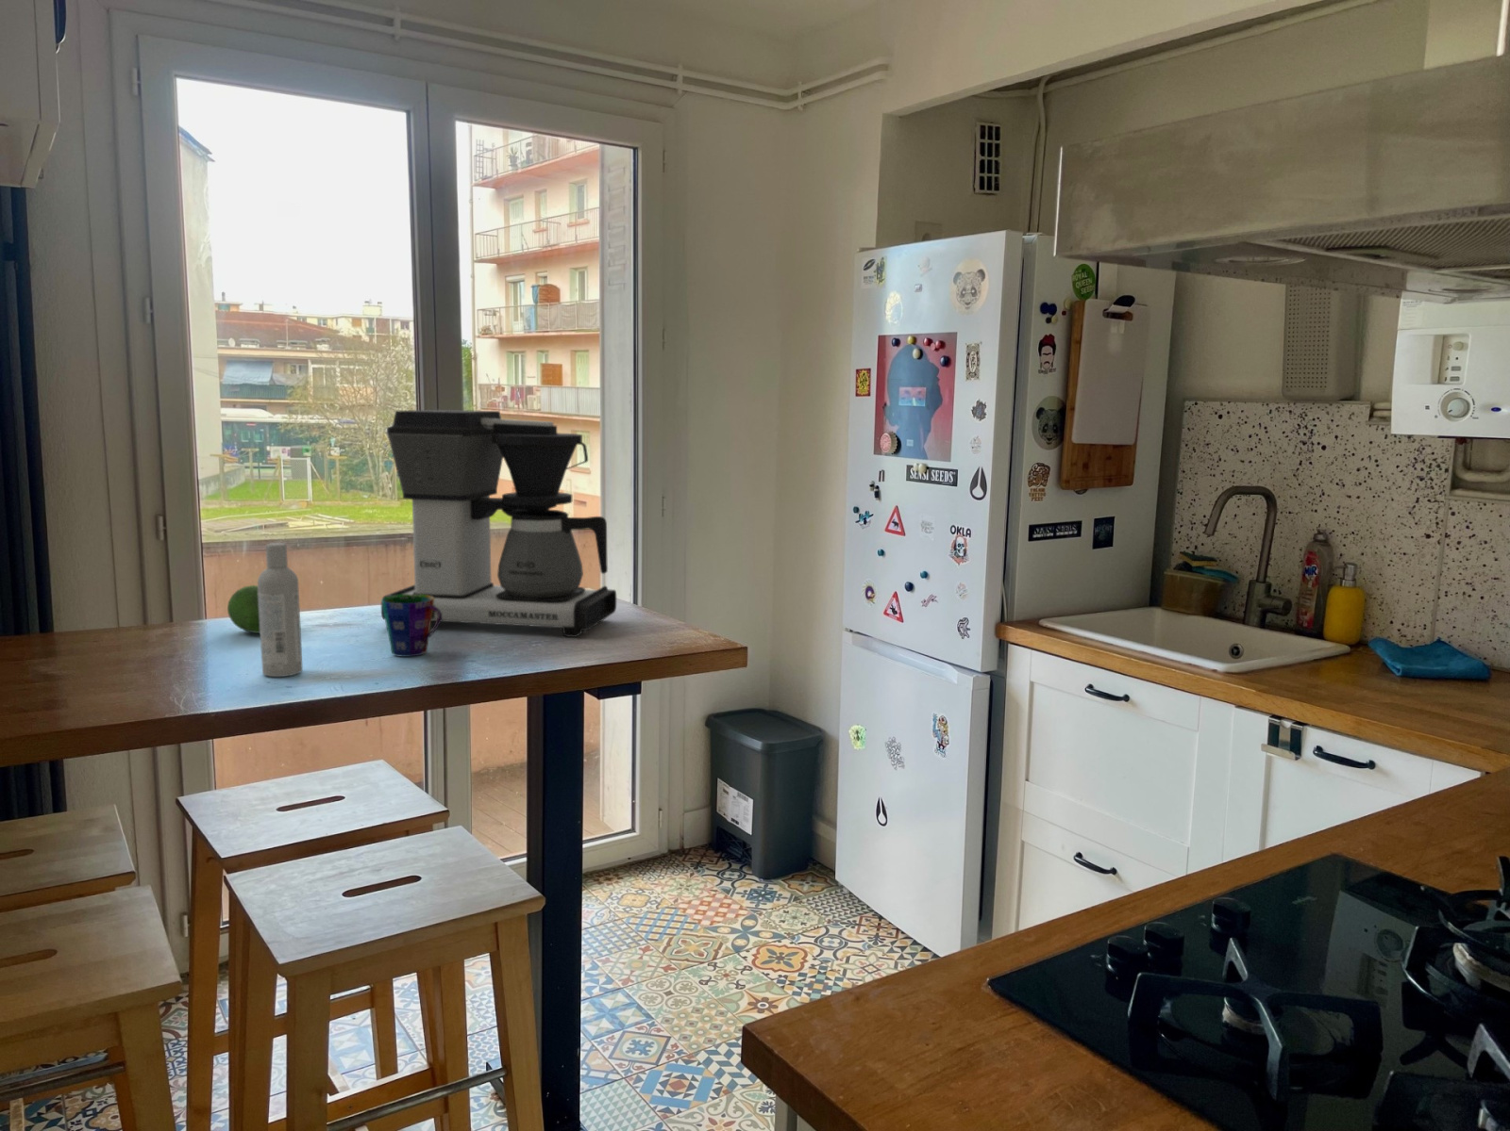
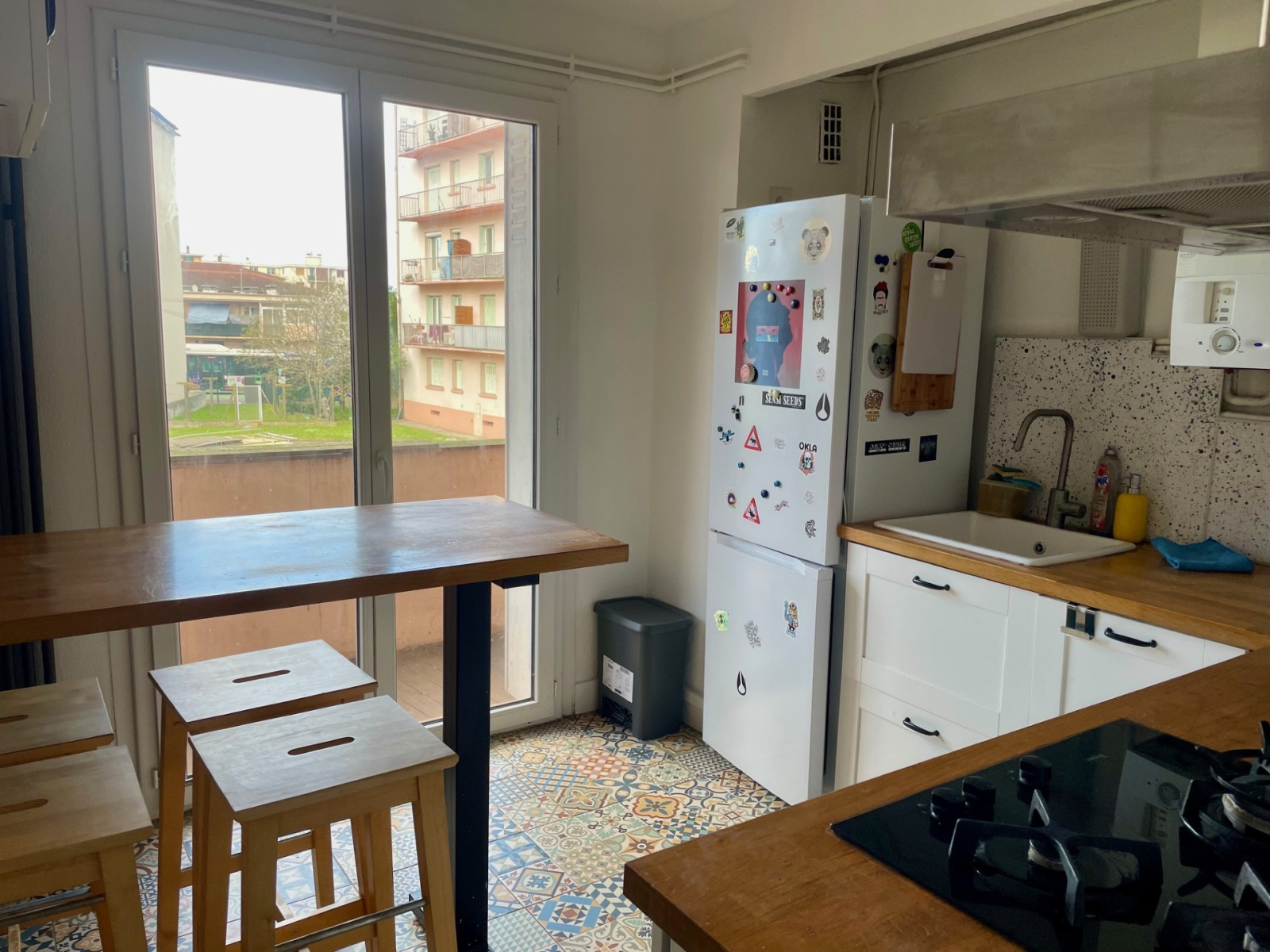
- cup [380,595,441,658]
- coffee maker [380,409,617,638]
- bottle [257,542,304,677]
- fruit [227,585,260,634]
